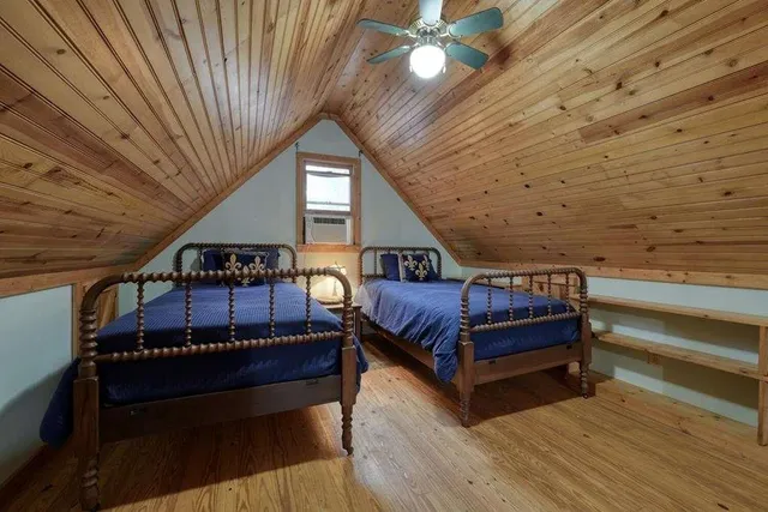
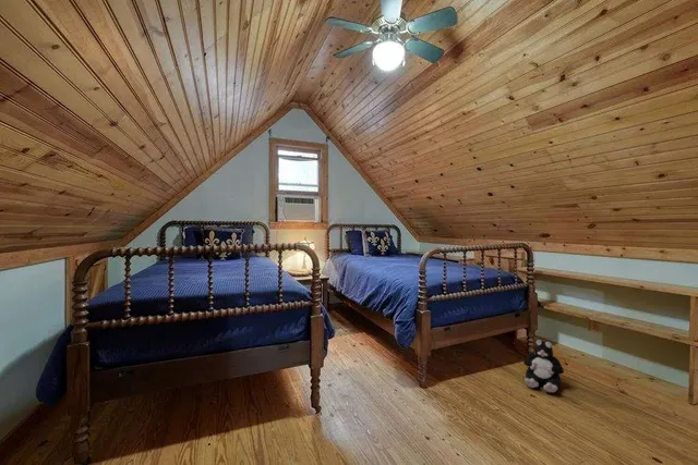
+ plush toy [522,339,565,393]
